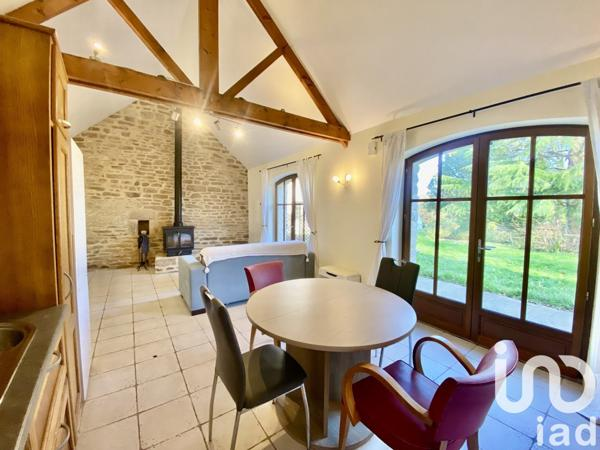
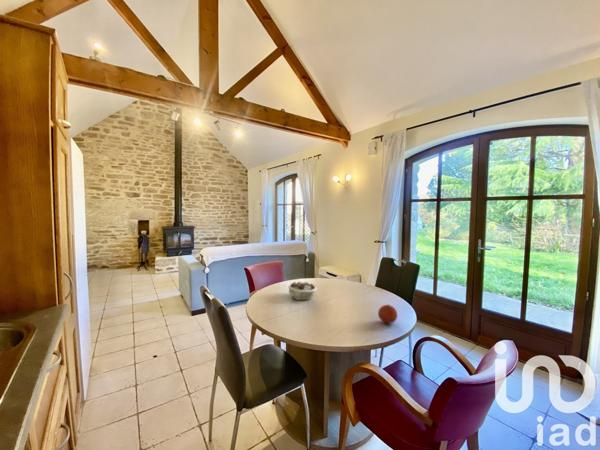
+ succulent planter [288,280,318,301]
+ fruit [377,304,398,324]
